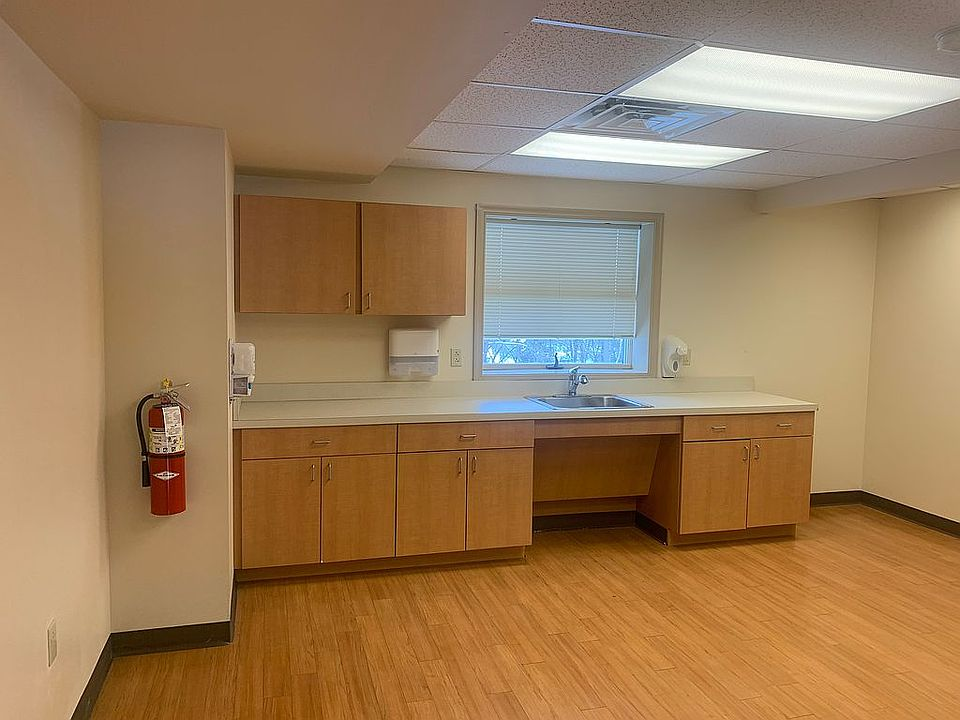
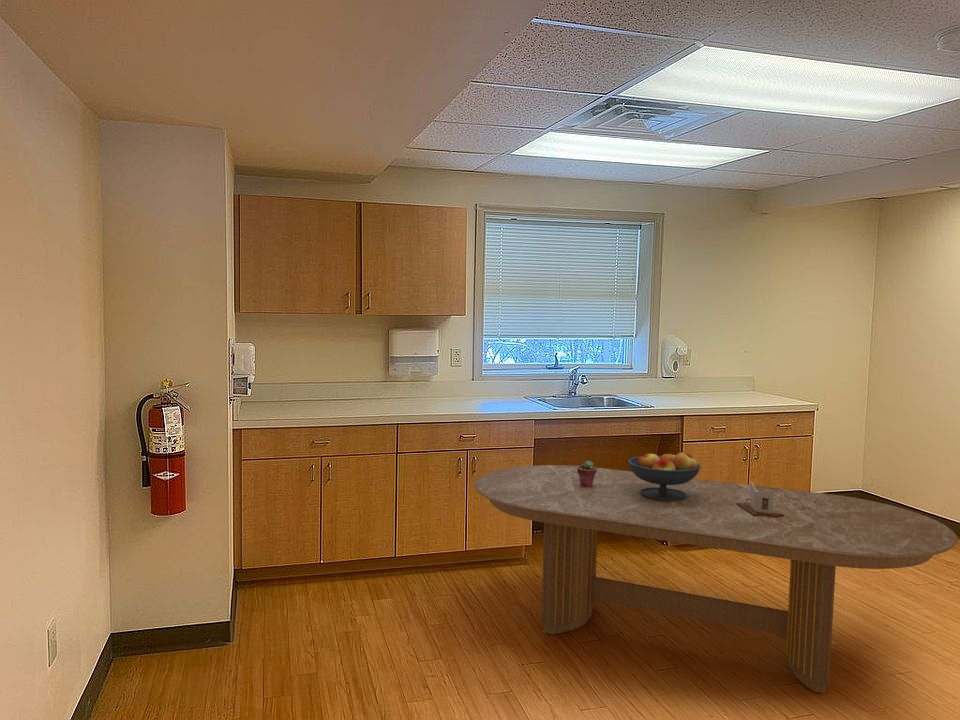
+ potted succulent [577,460,597,487]
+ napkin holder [736,481,784,518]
+ fruit bowl [627,451,702,500]
+ dining table [473,464,959,694]
